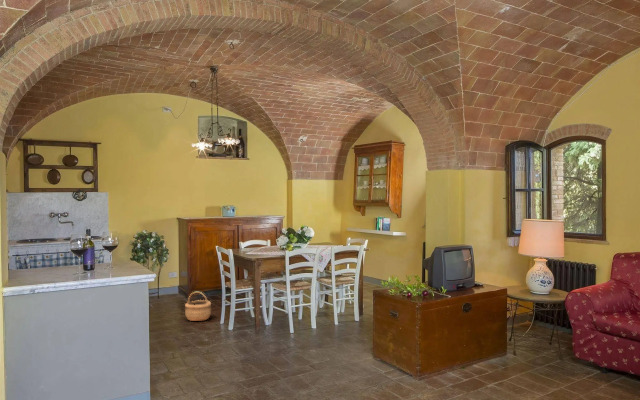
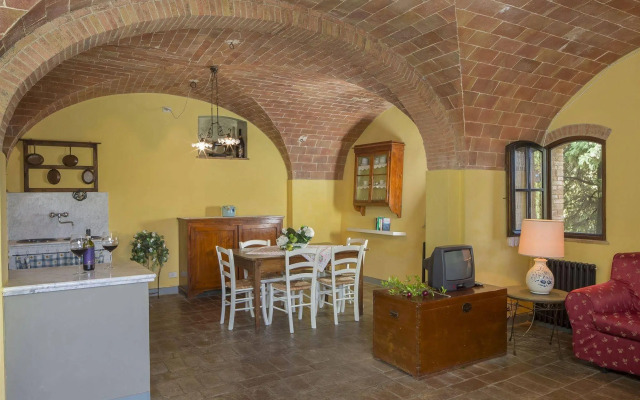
- wicker basket [184,291,212,322]
